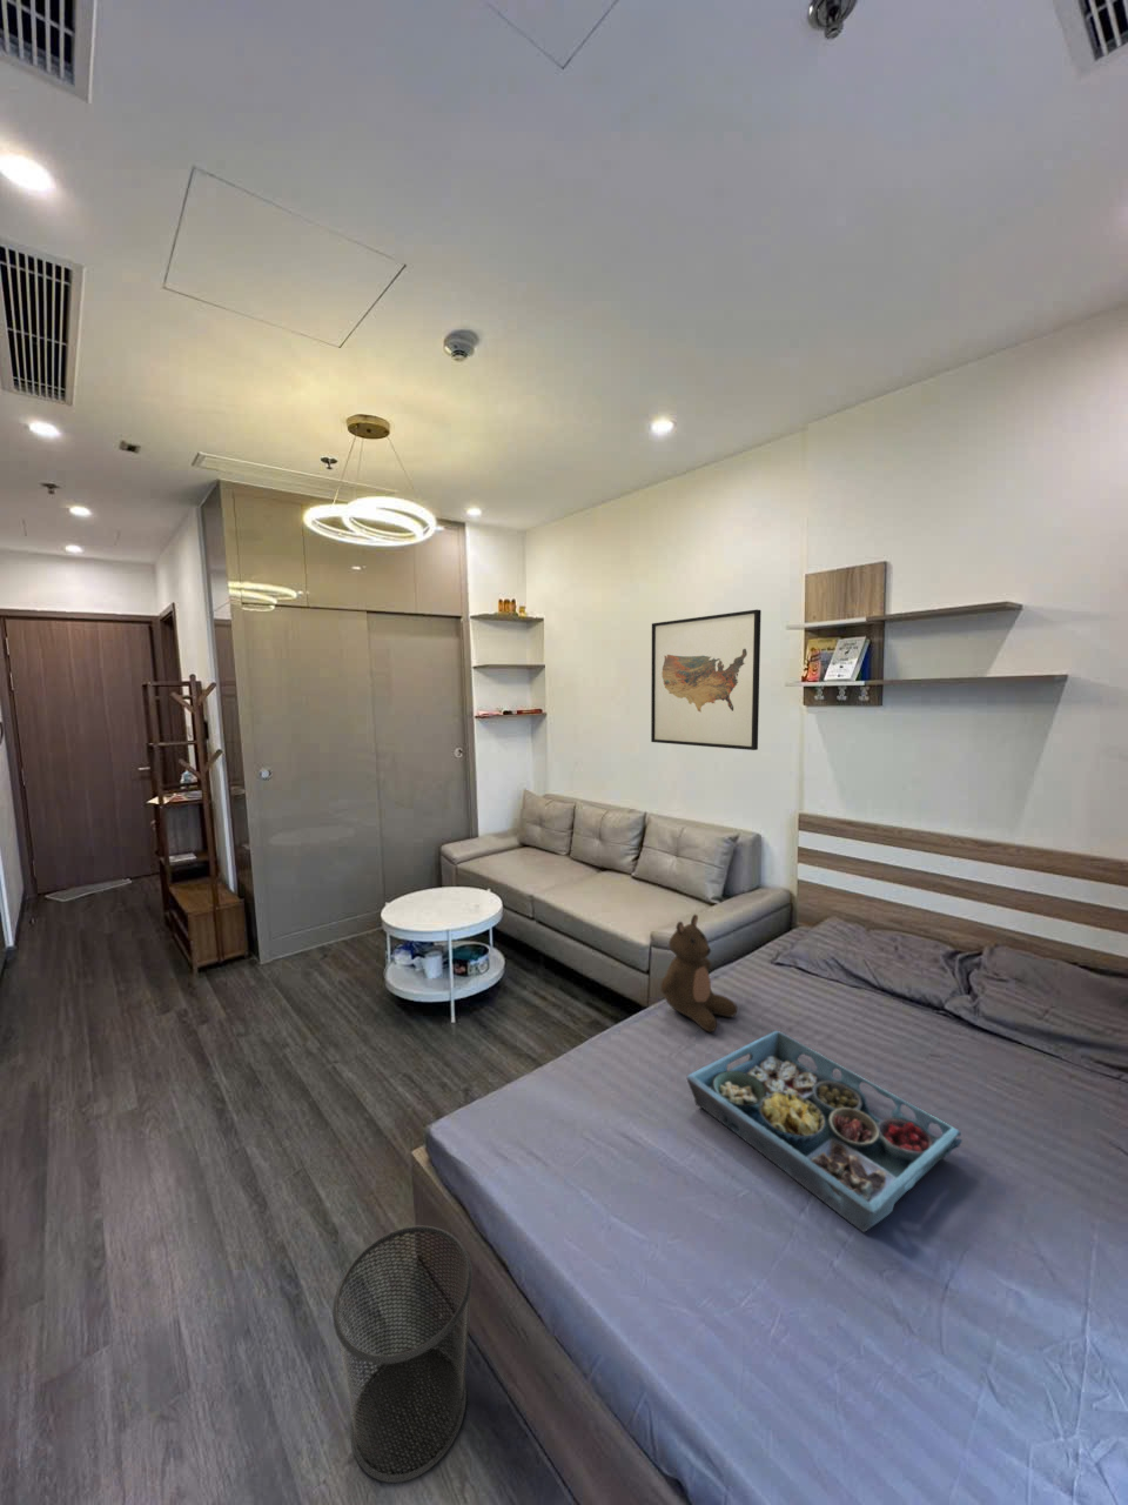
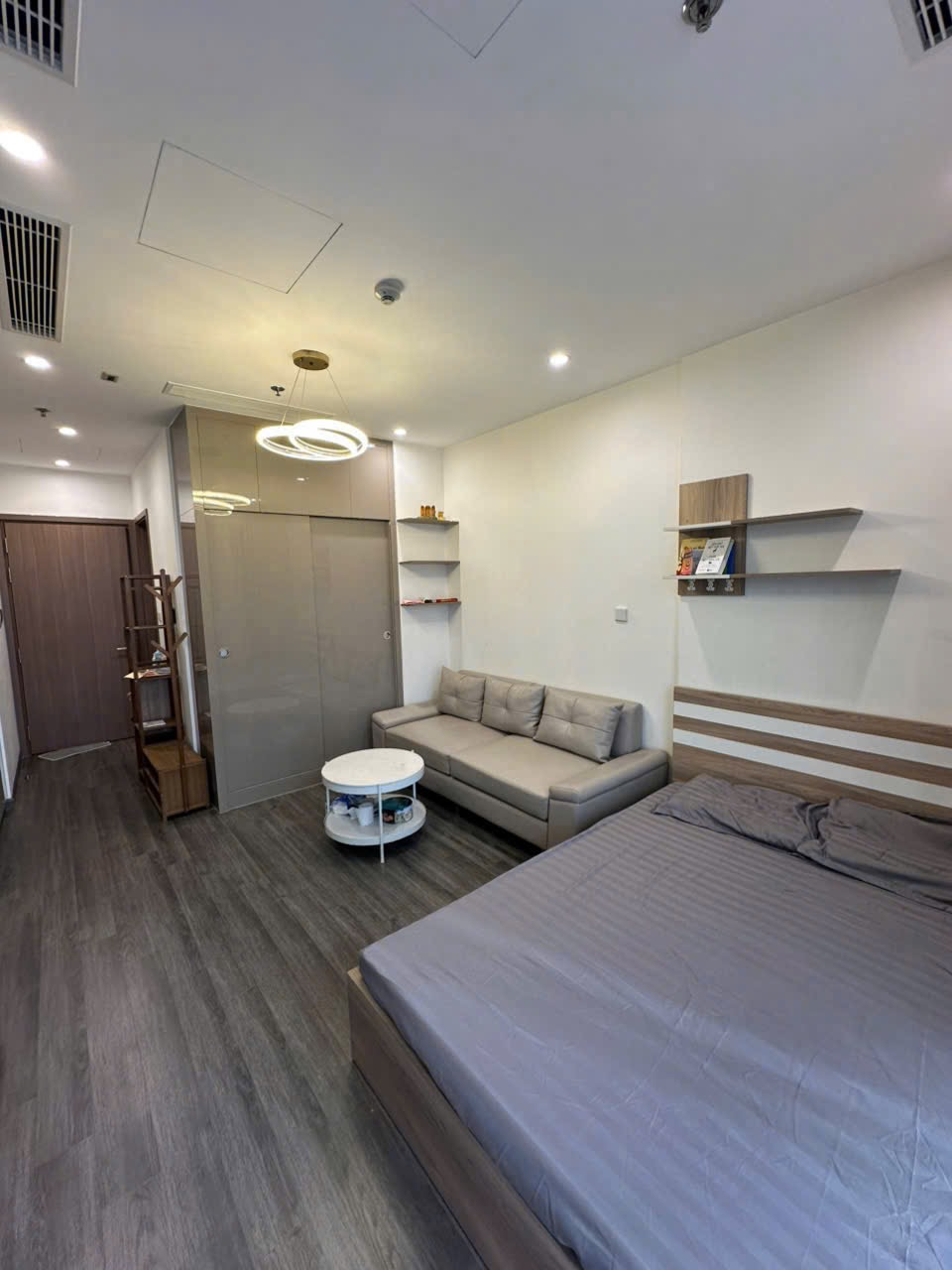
- waste bin [332,1225,474,1484]
- stuffed bear [659,914,738,1033]
- wall art [649,609,763,751]
- serving tray [685,1030,963,1234]
